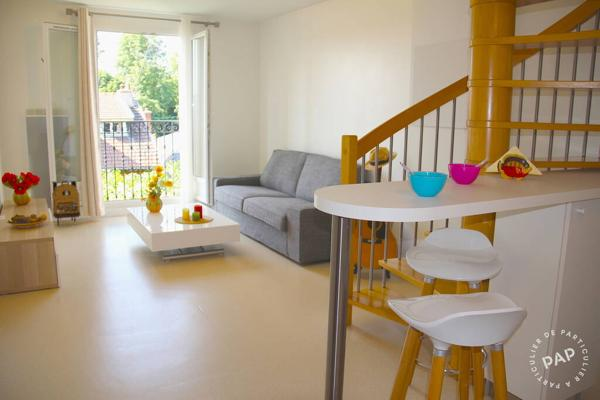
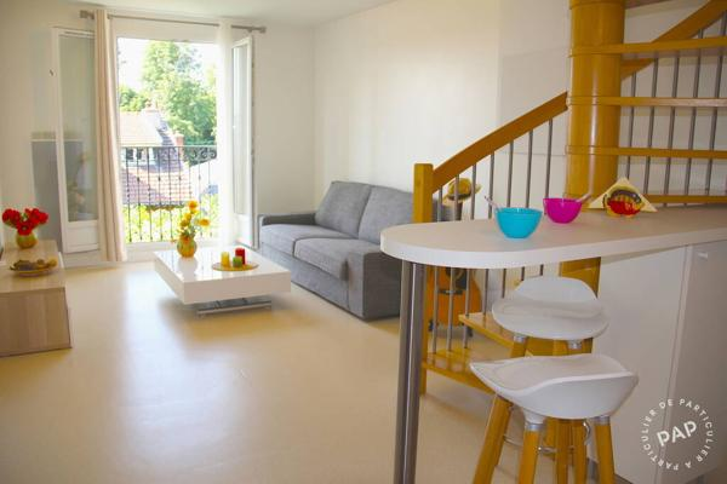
- backpack [51,180,81,226]
